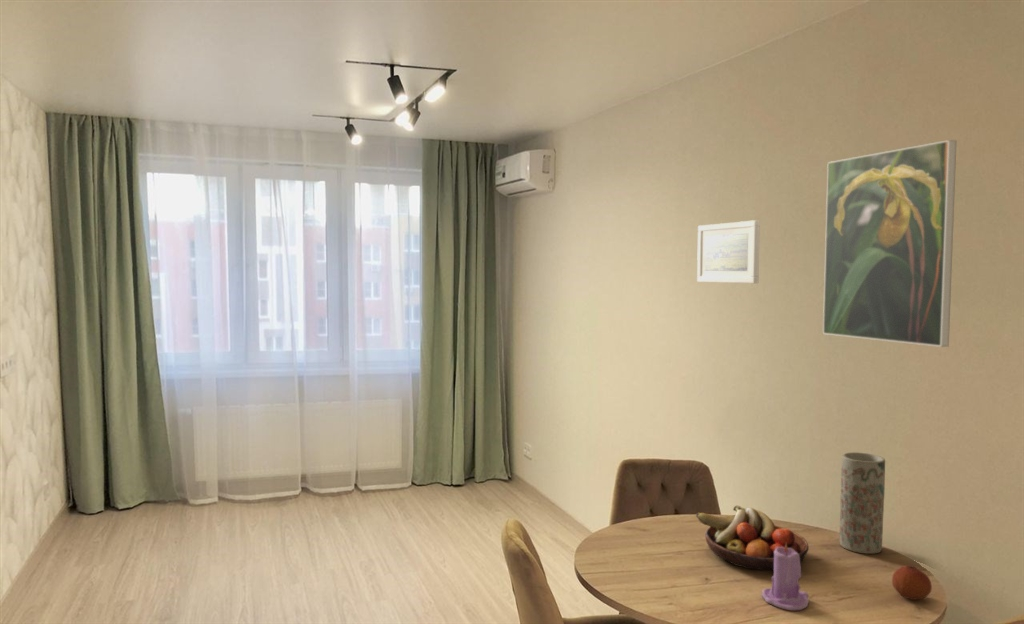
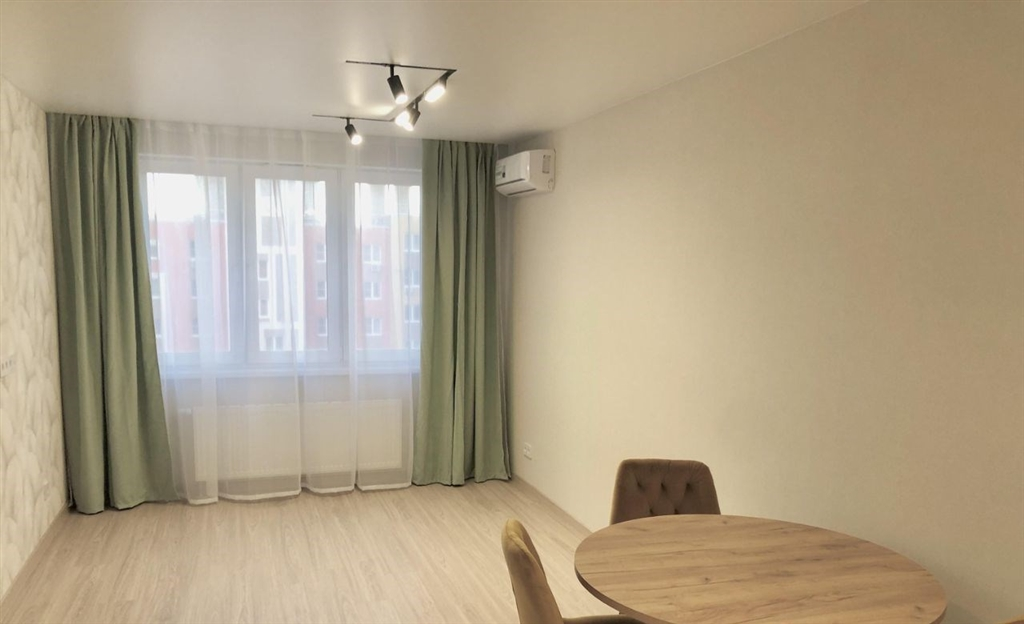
- candle [761,545,810,611]
- fruit [891,564,933,601]
- fruit bowl [695,505,810,571]
- vase [839,451,886,555]
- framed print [822,139,957,348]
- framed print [696,219,761,284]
